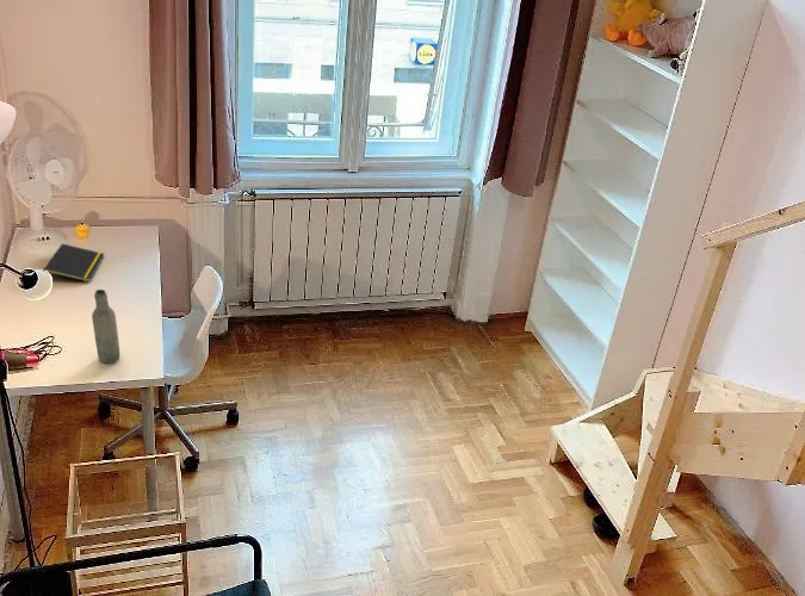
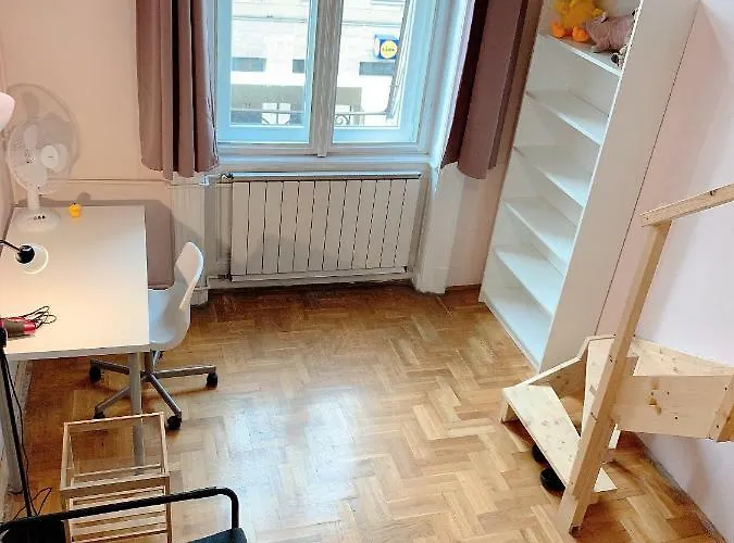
- bottle [91,288,120,365]
- notepad [43,243,105,284]
